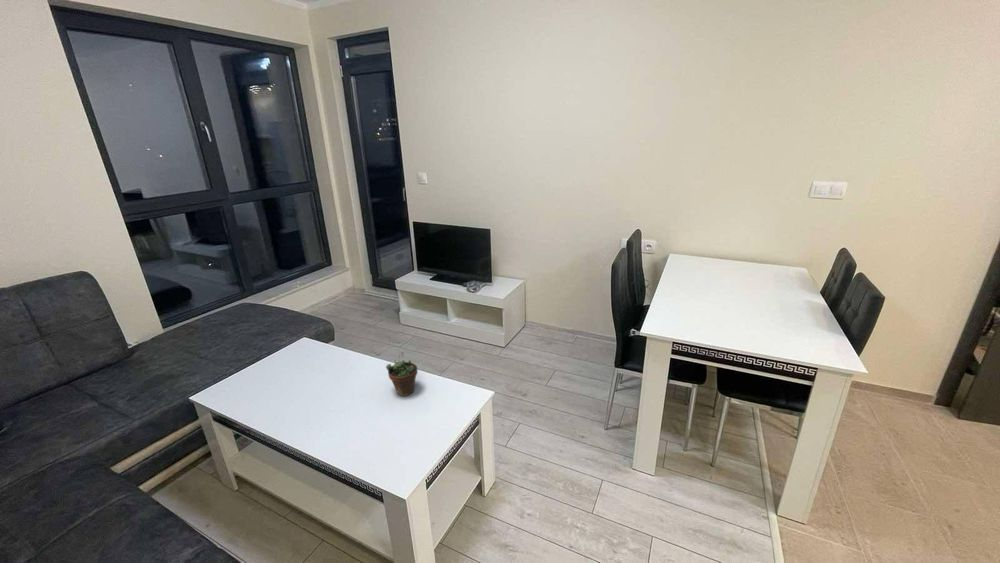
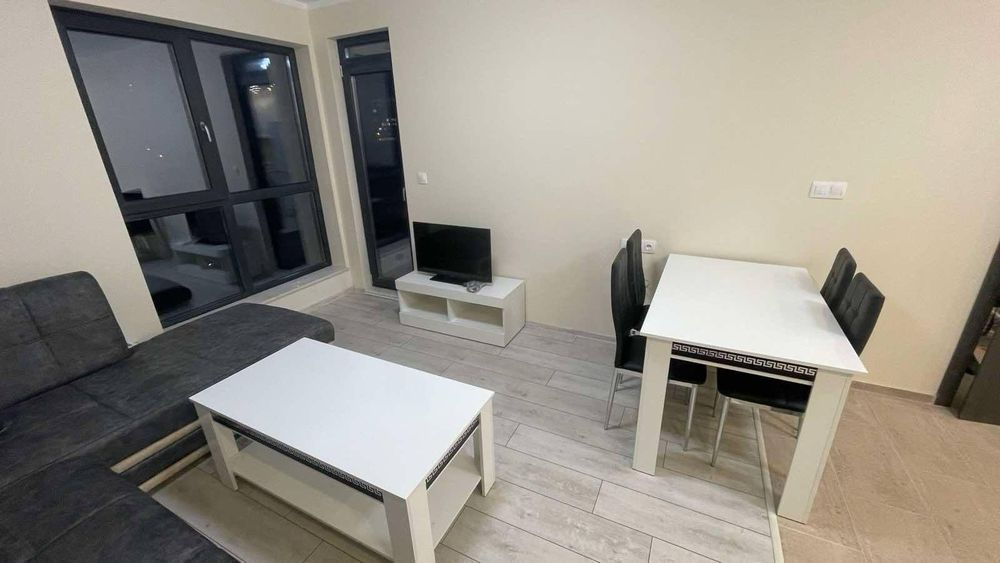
- succulent plant [385,351,419,397]
